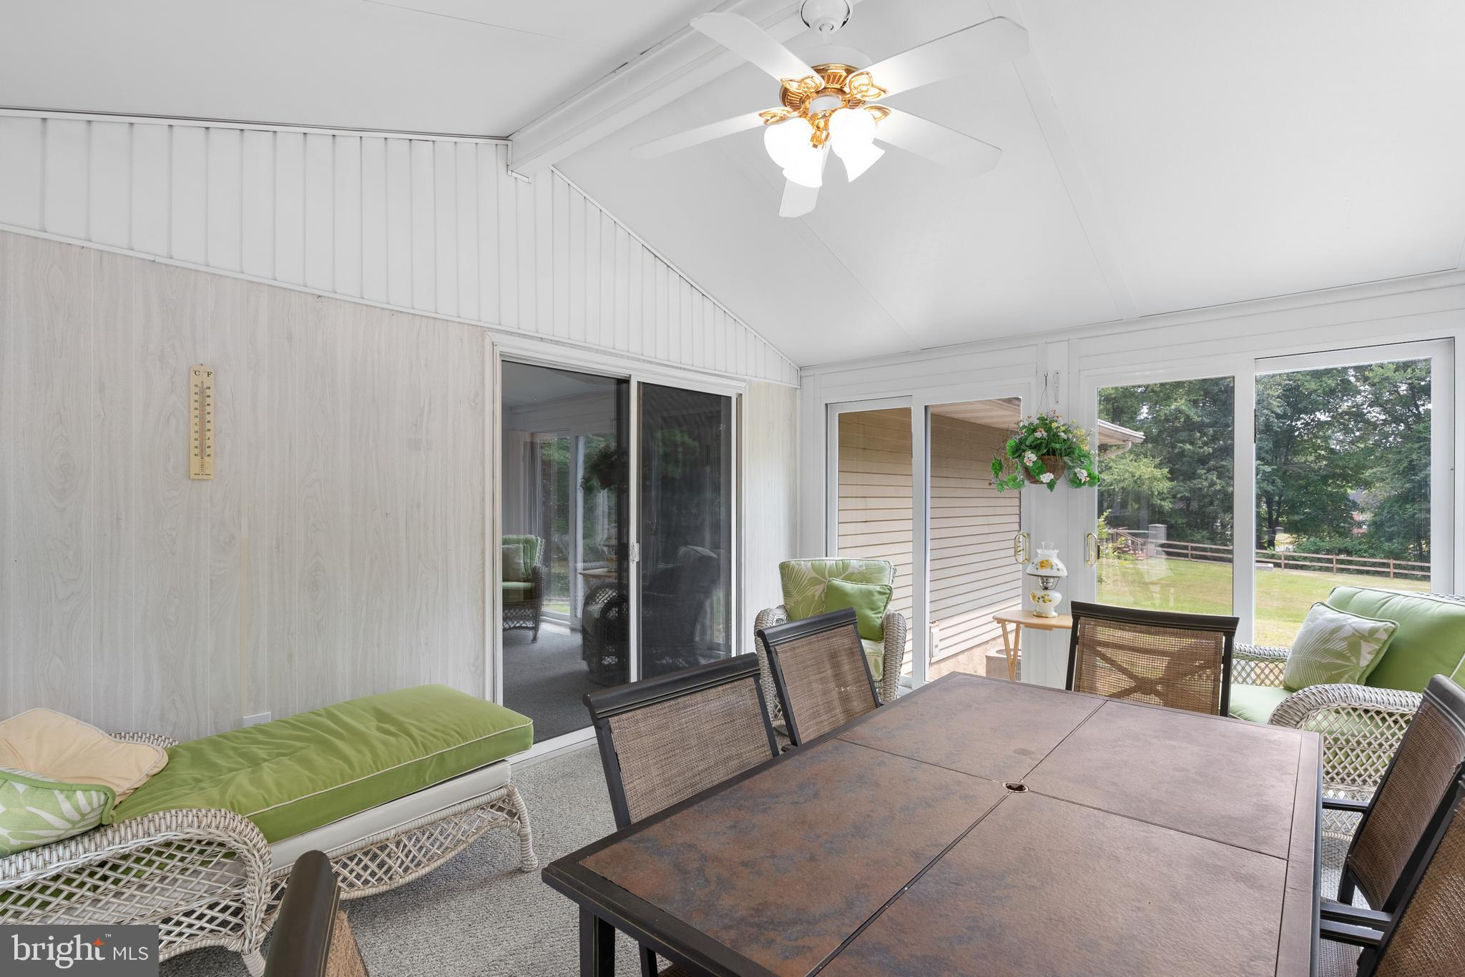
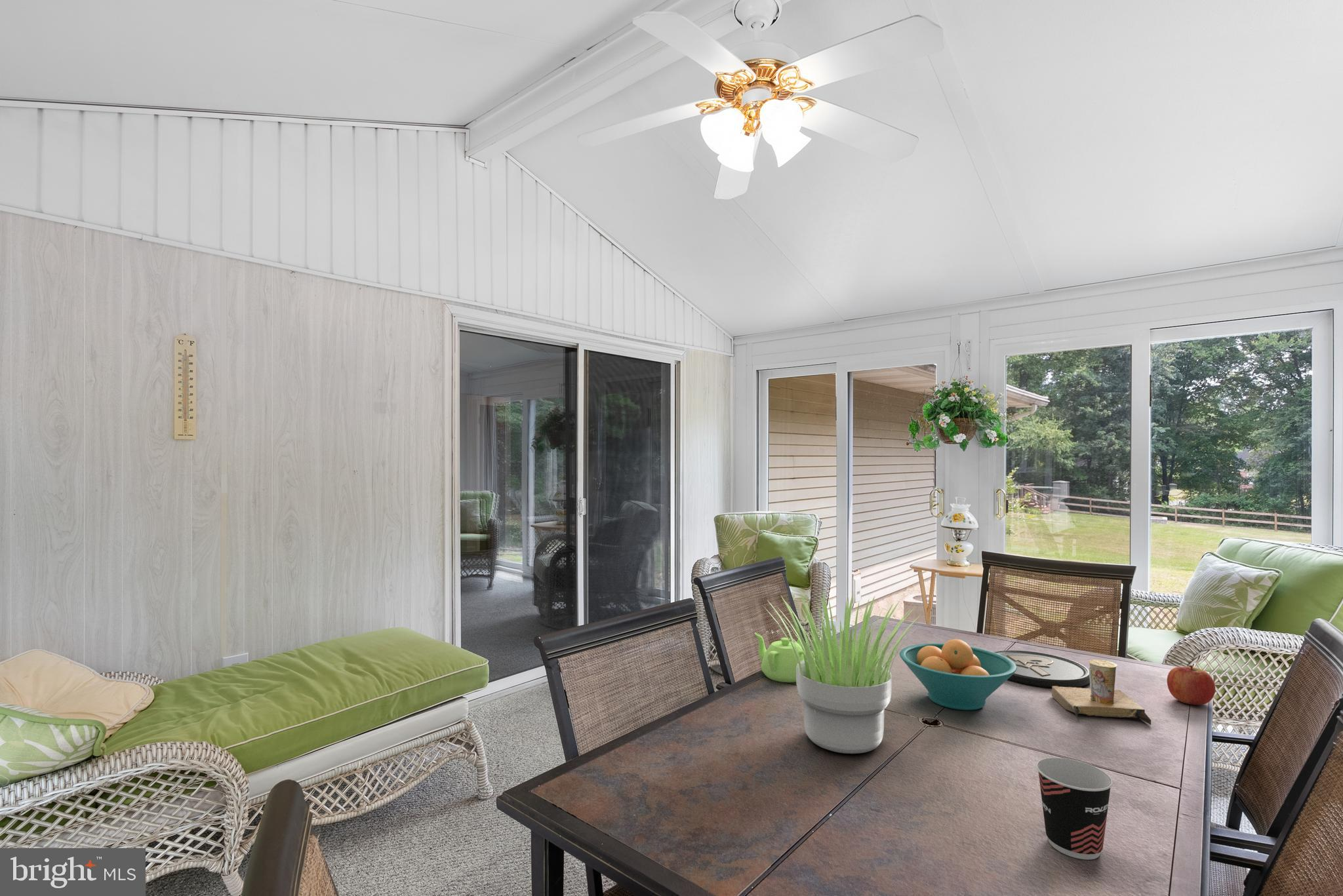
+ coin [994,650,1090,689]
+ teapot [754,632,814,683]
+ cup [1051,659,1152,726]
+ potted plant [763,591,921,754]
+ fruit [1167,665,1216,705]
+ cup [1035,757,1113,860]
+ fruit bowl [899,638,1017,711]
